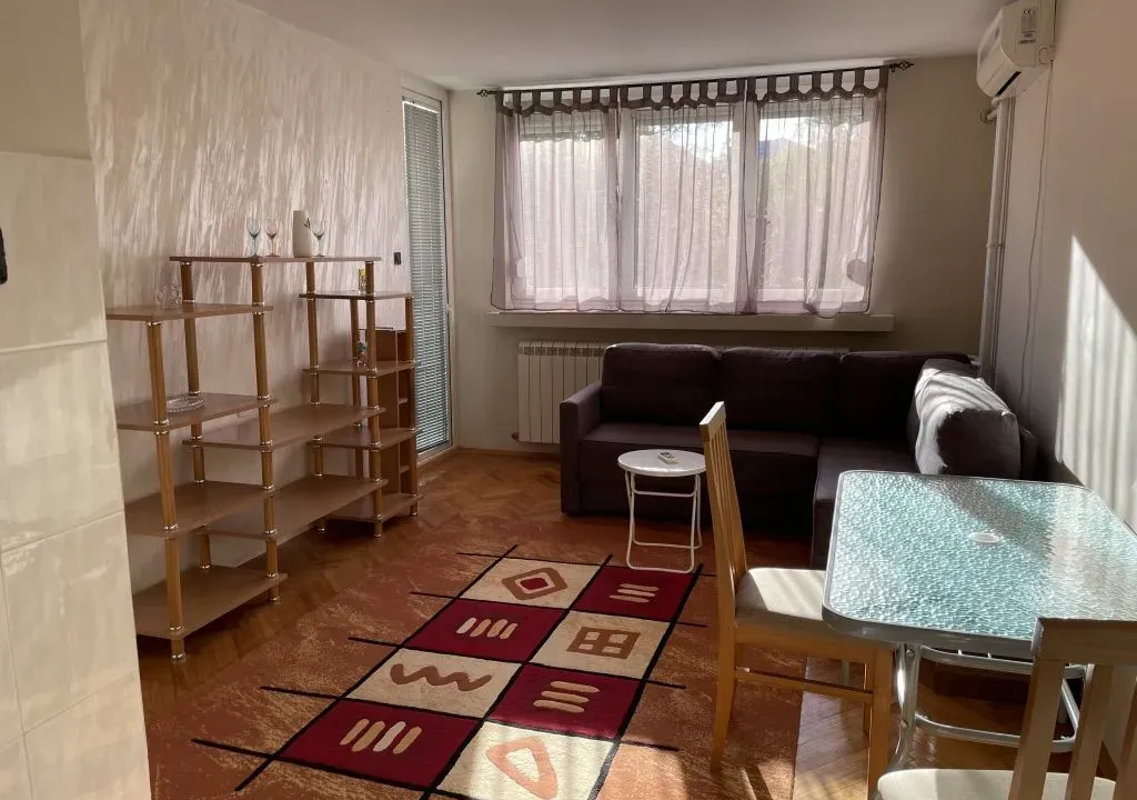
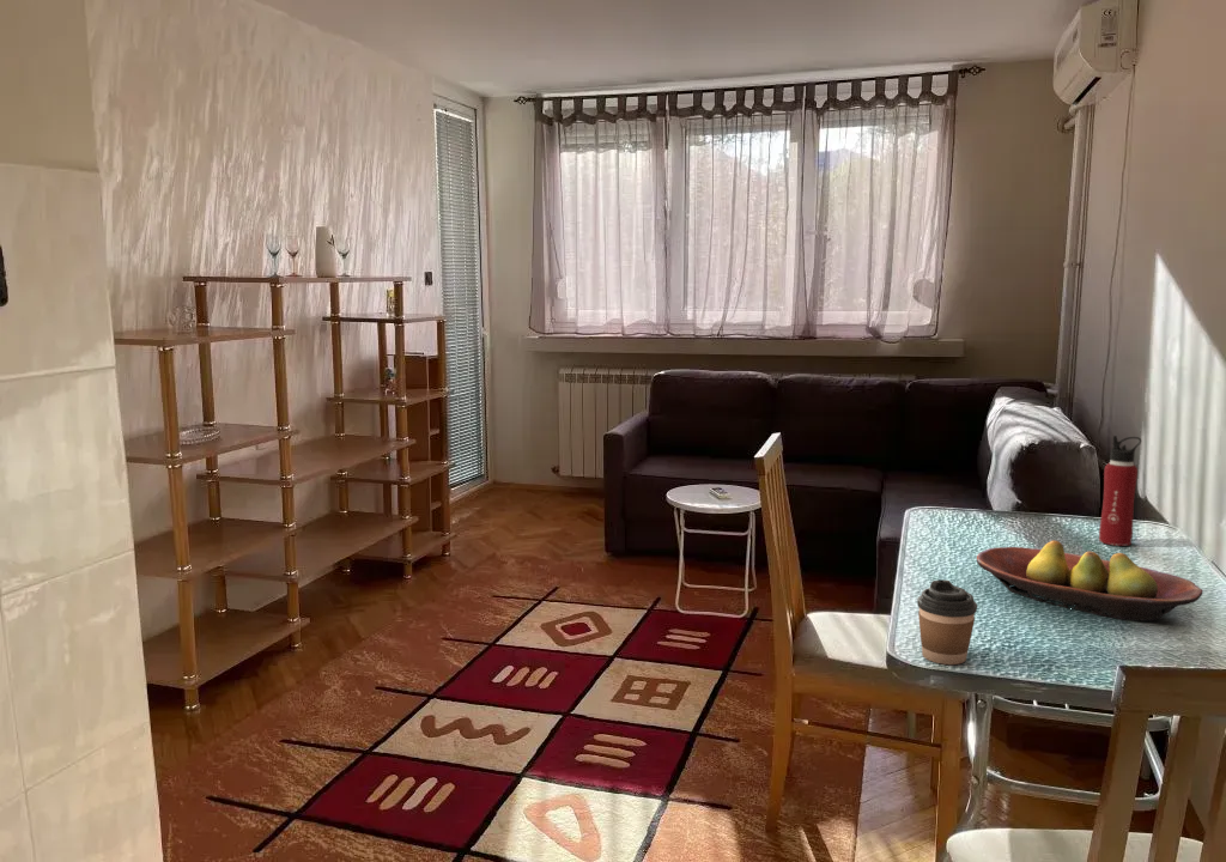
+ water bottle [1098,435,1142,547]
+ fruit bowl [976,539,1203,623]
+ coffee cup [916,578,978,666]
